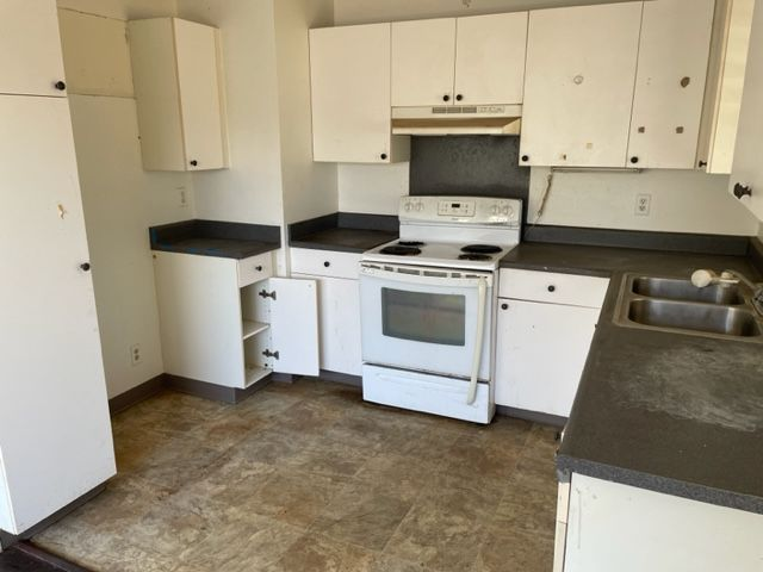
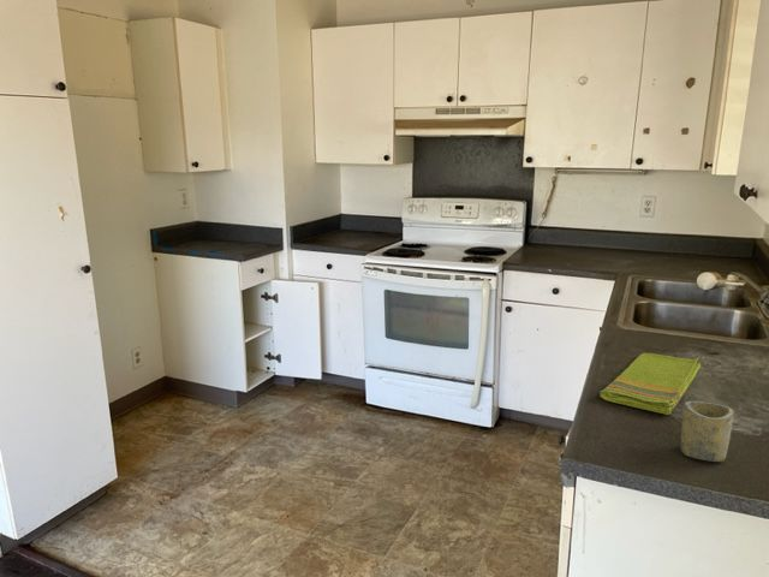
+ cup [680,400,734,463]
+ dish towel [598,352,702,416]
